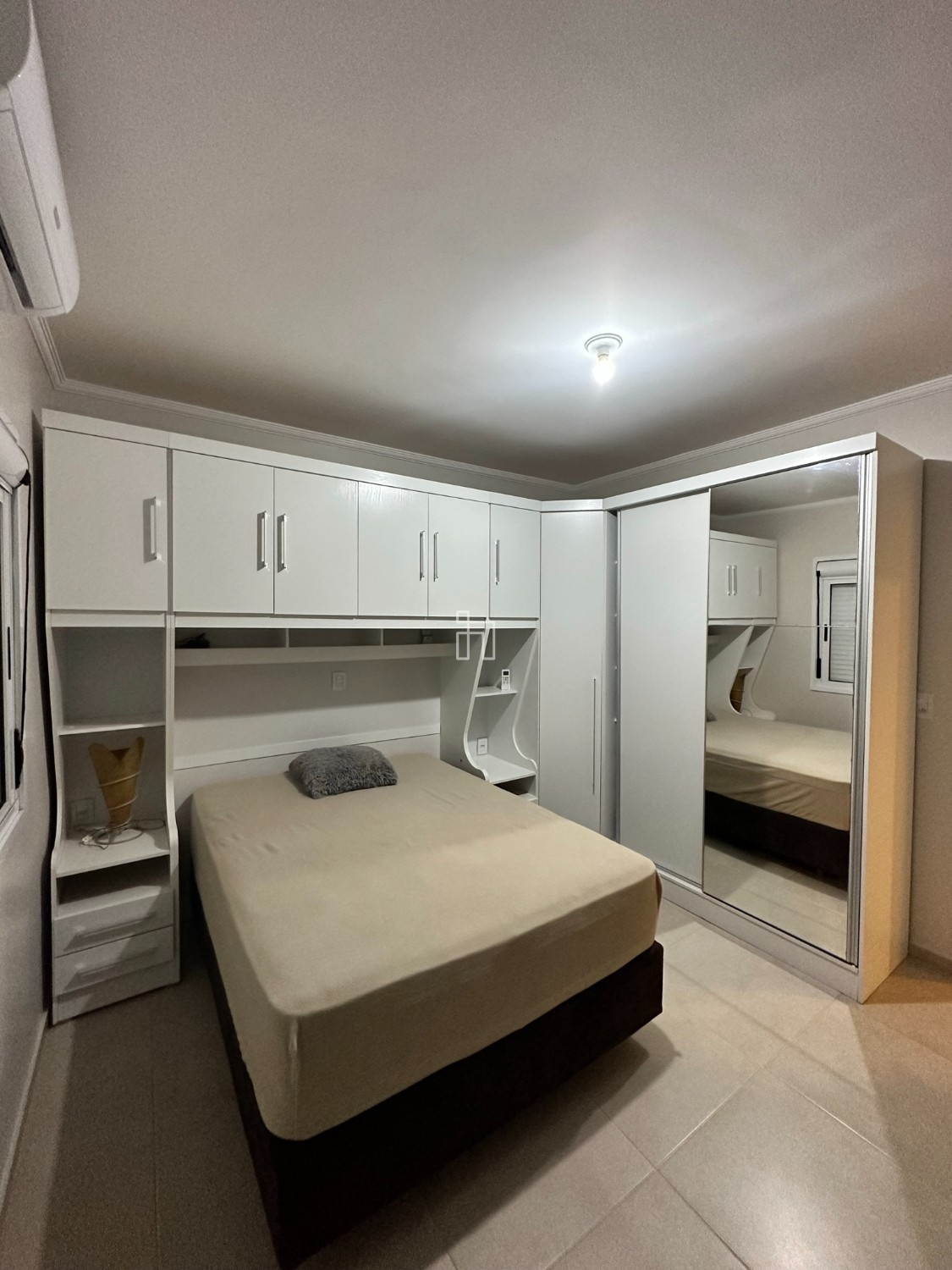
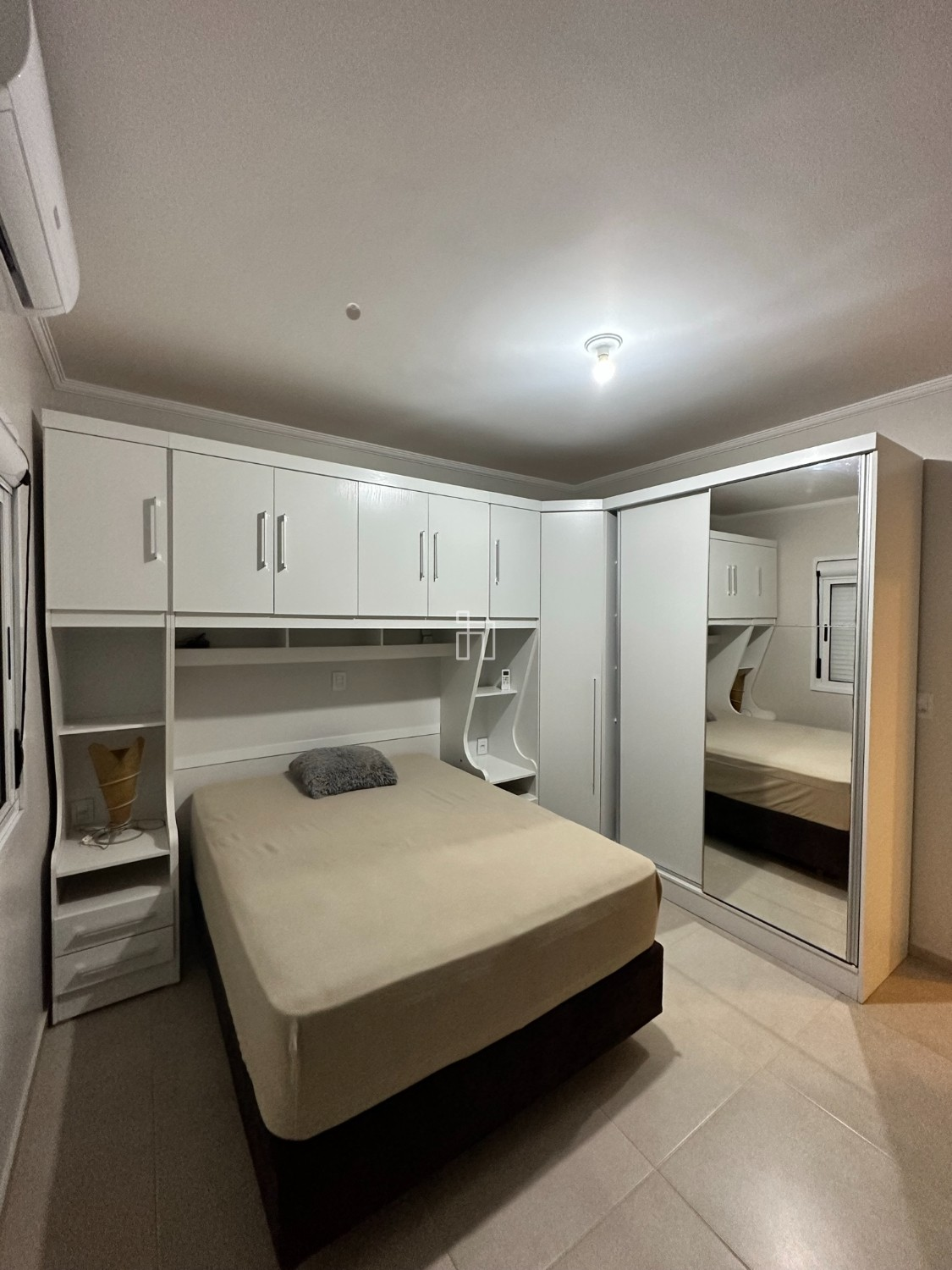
+ eyeball [345,302,361,321]
